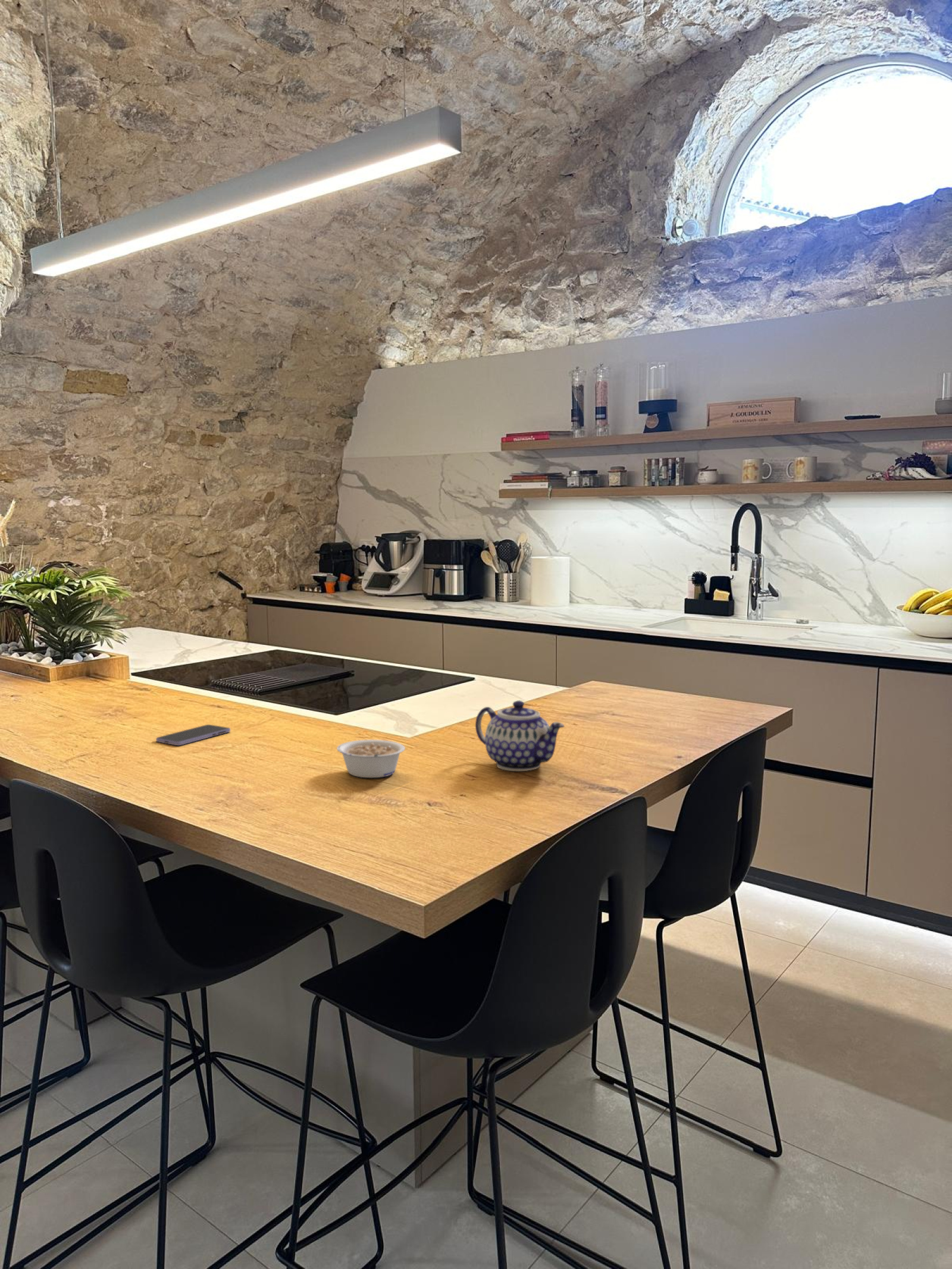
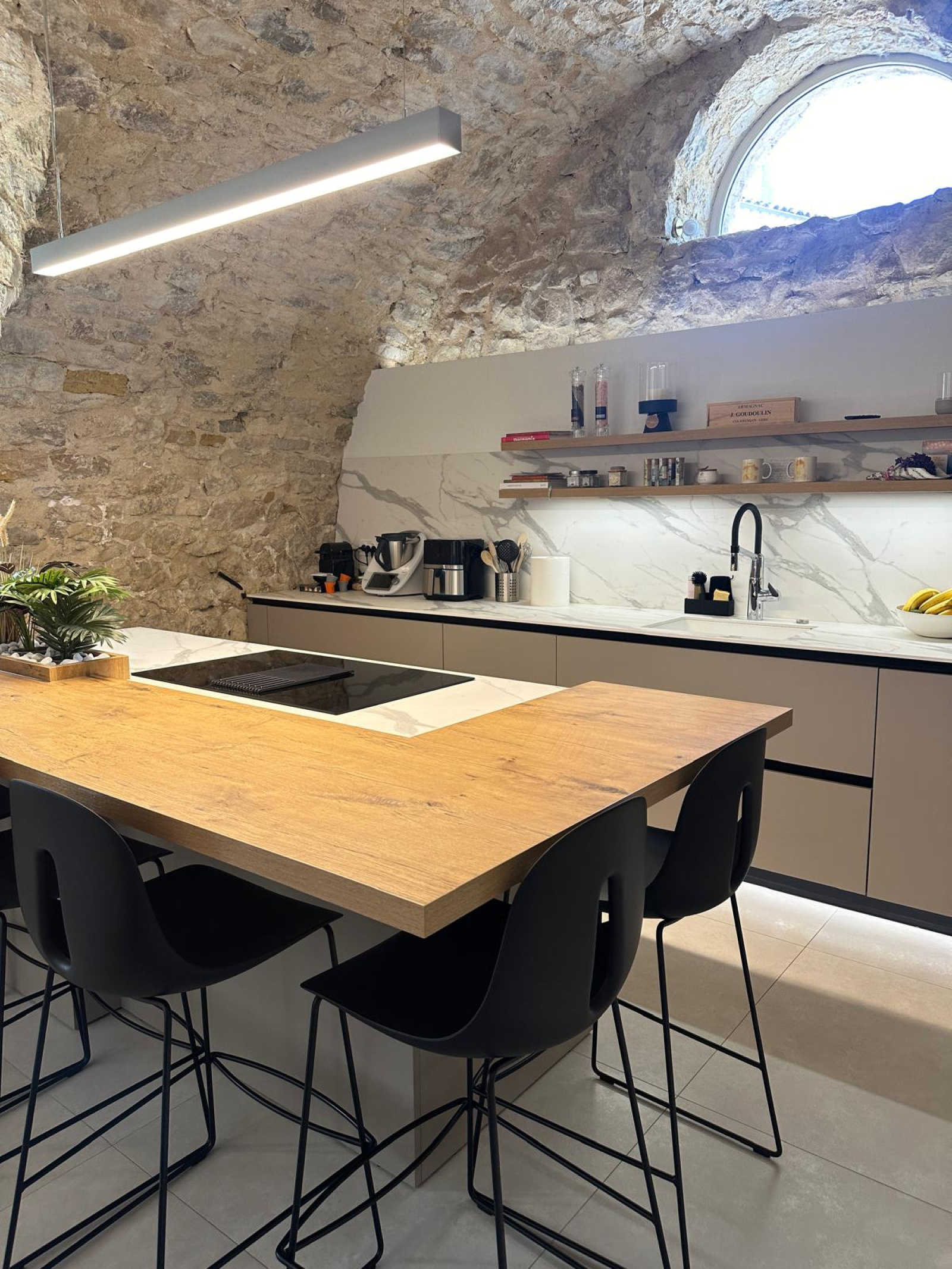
- teapot [475,700,565,772]
- smartphone [155,724,231,746]
- legume [336,739,406,779]
